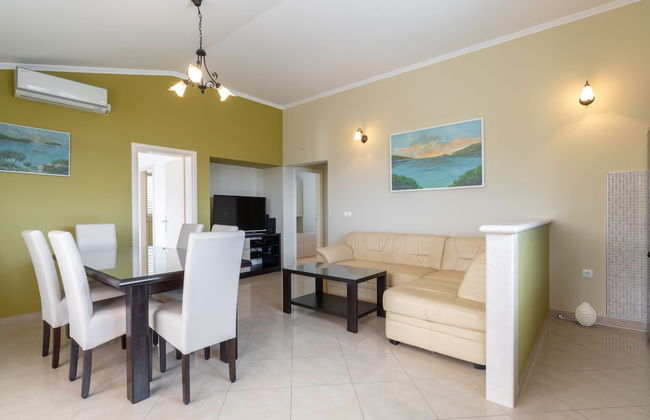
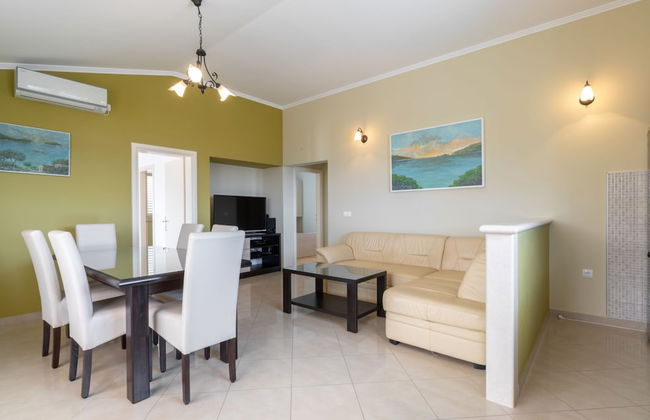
- vase [574,301,597,327]
